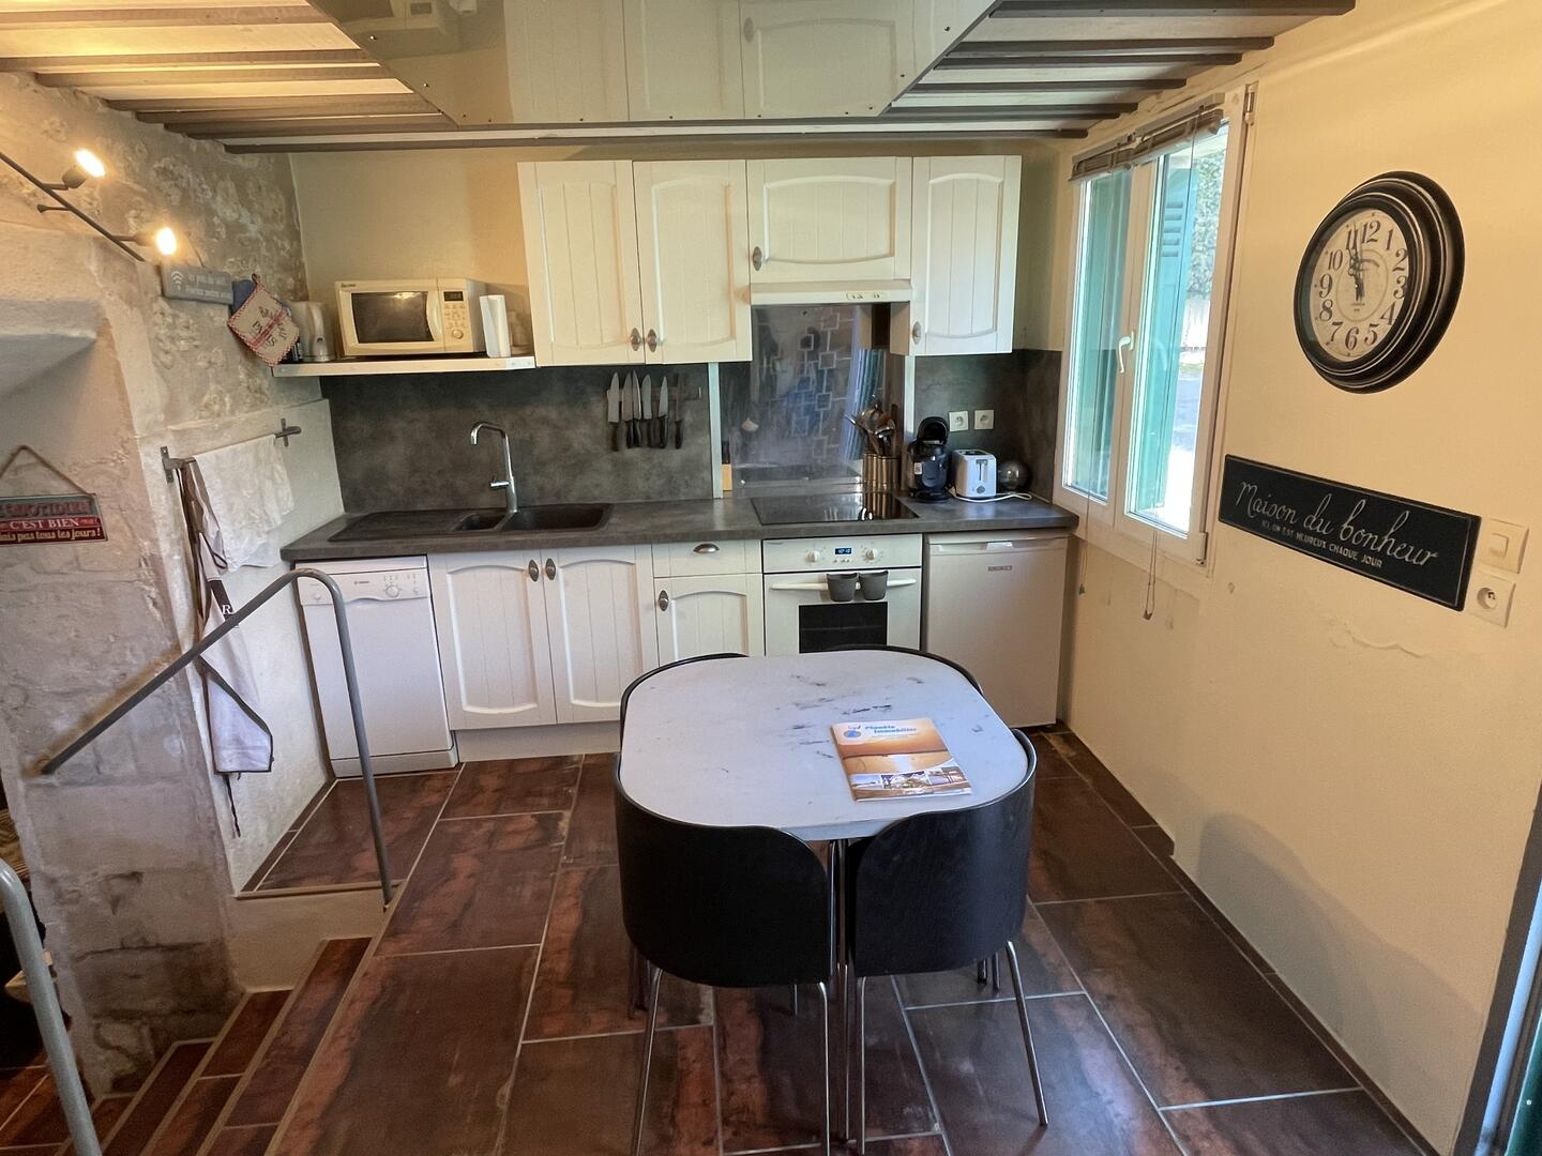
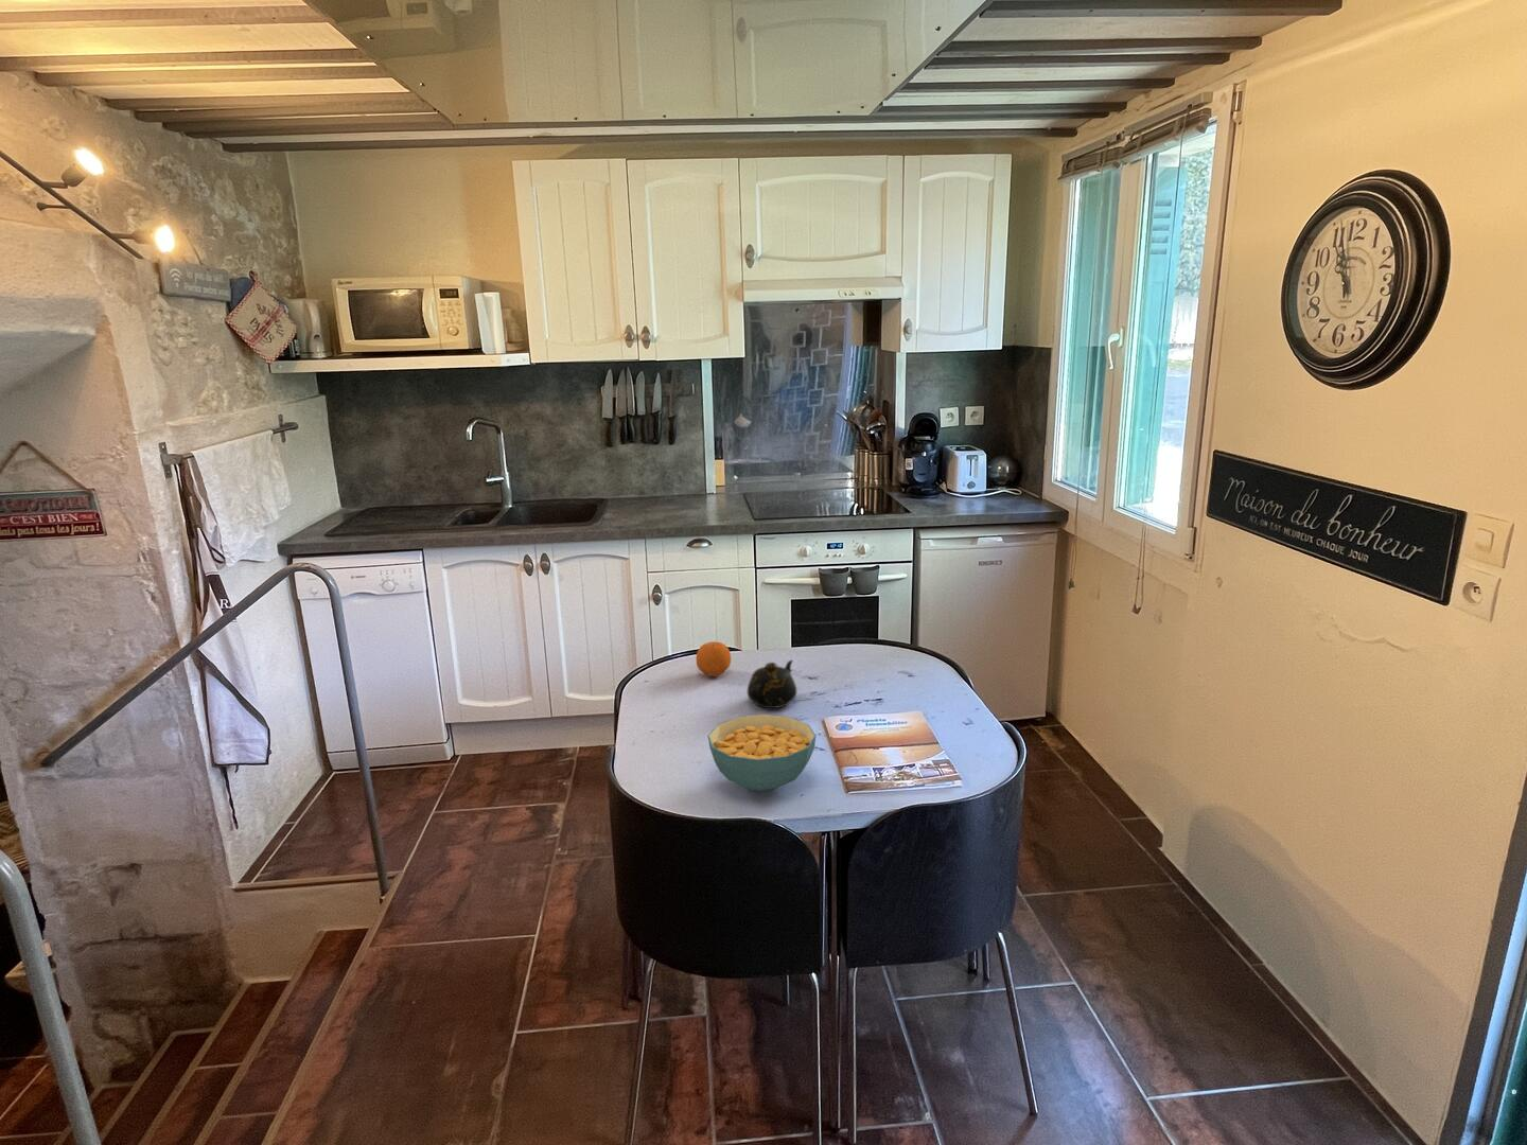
+ fruit [696,640,732,677]
+ cereal bowl [707,713,816,791]
+ teapot [747,659,797,710]
